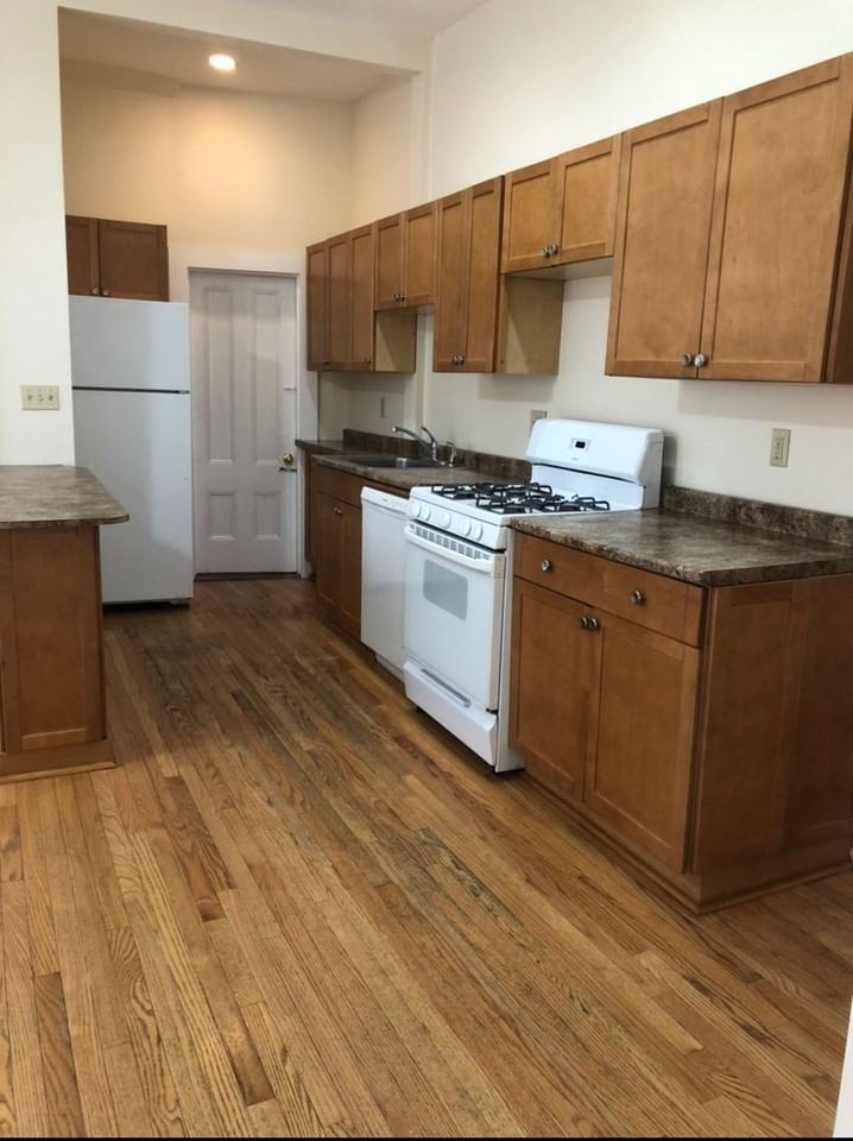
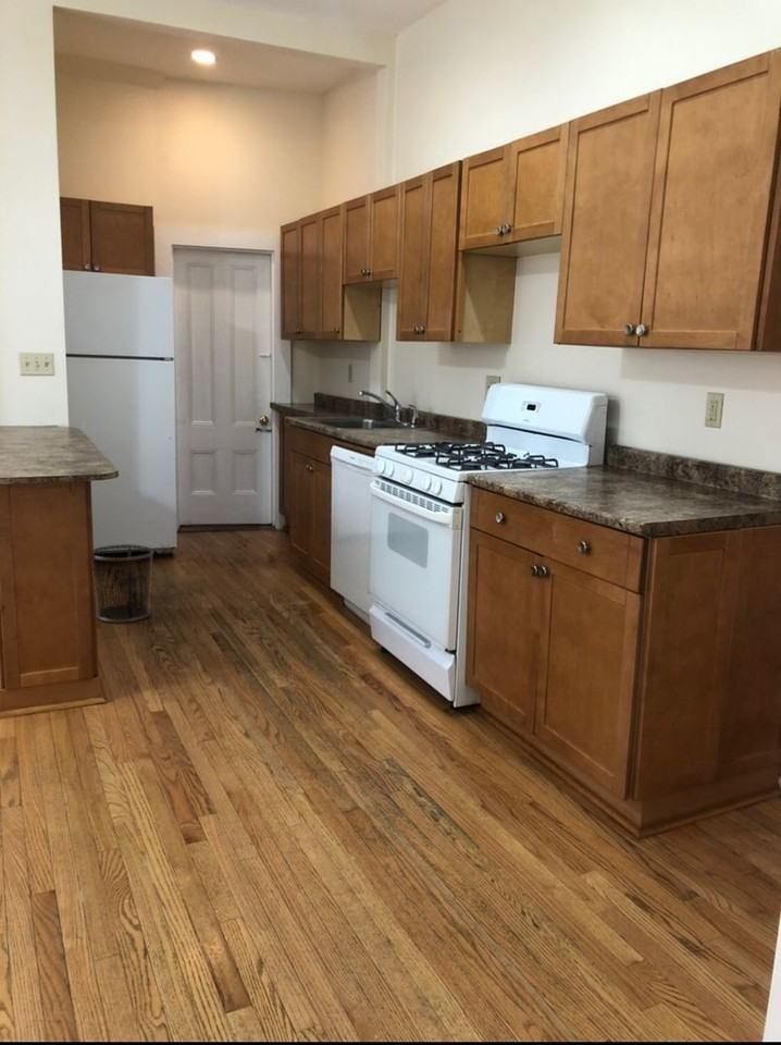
+ trash can [92,543,154,624]
